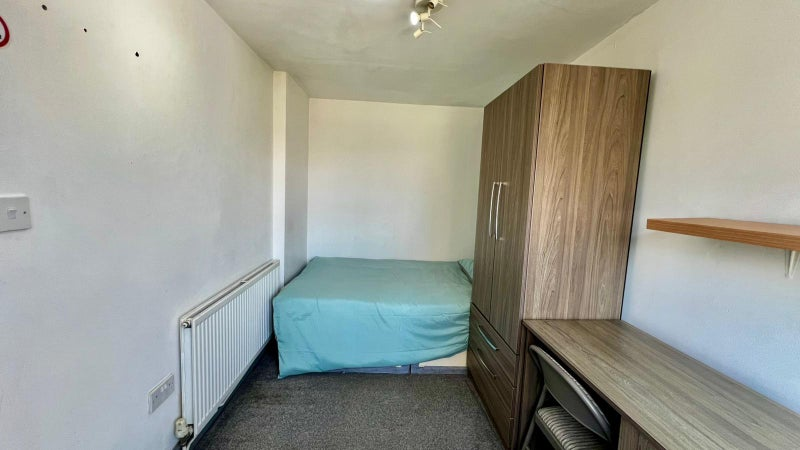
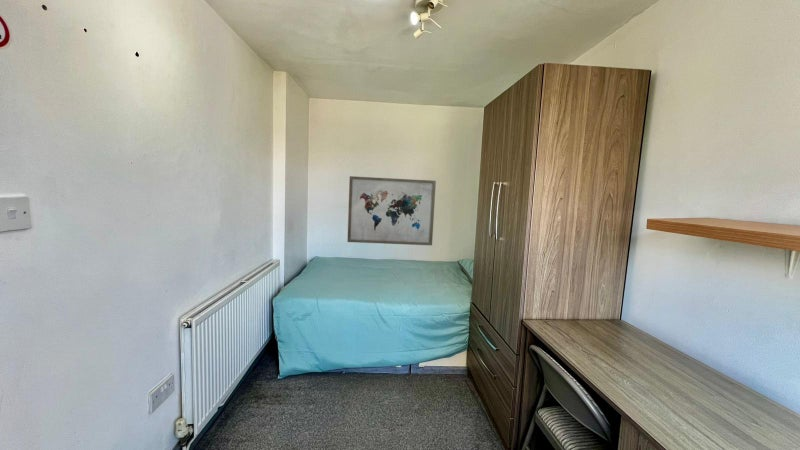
+ wall art [346,175,437,246]
